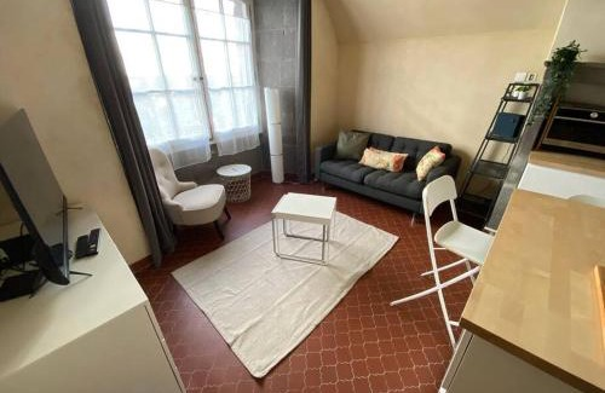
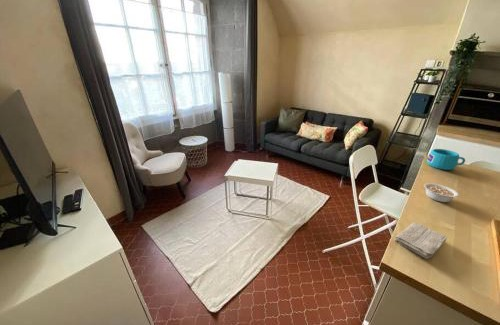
+ cup [426,148,466,171]
+ legume [423,182,459,203]
+ washcloth [394,221,448,260]
